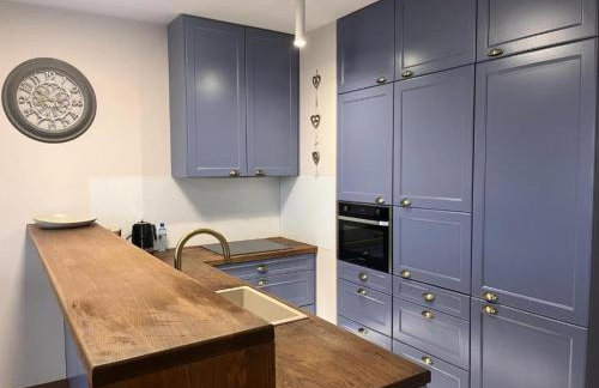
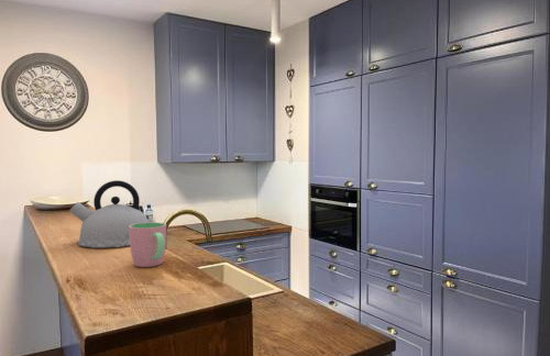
+ kettle [68,179,150,248]
+ cup [129,222,167,268]
